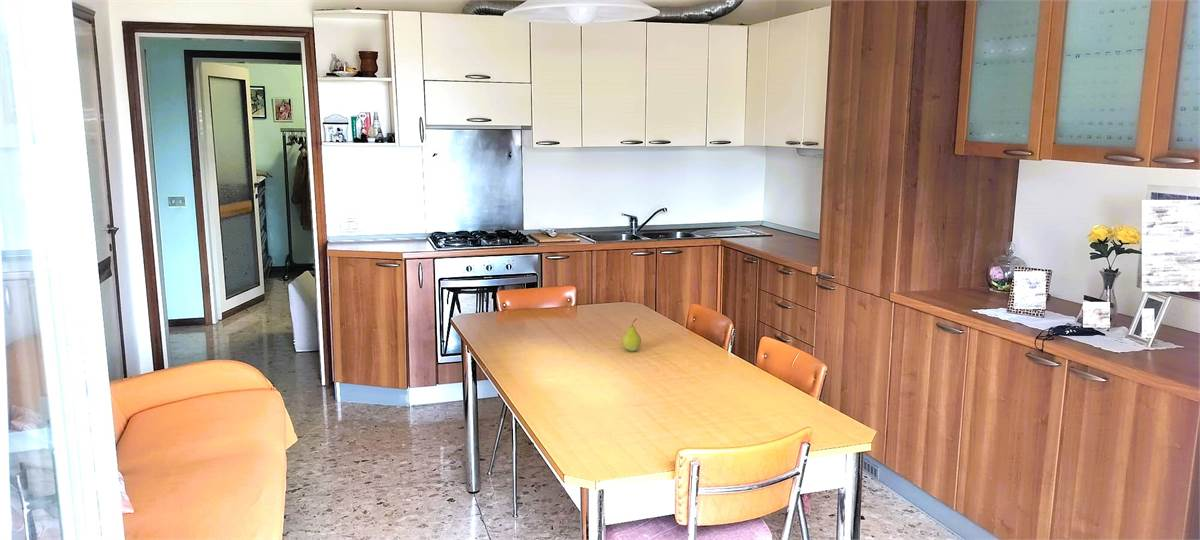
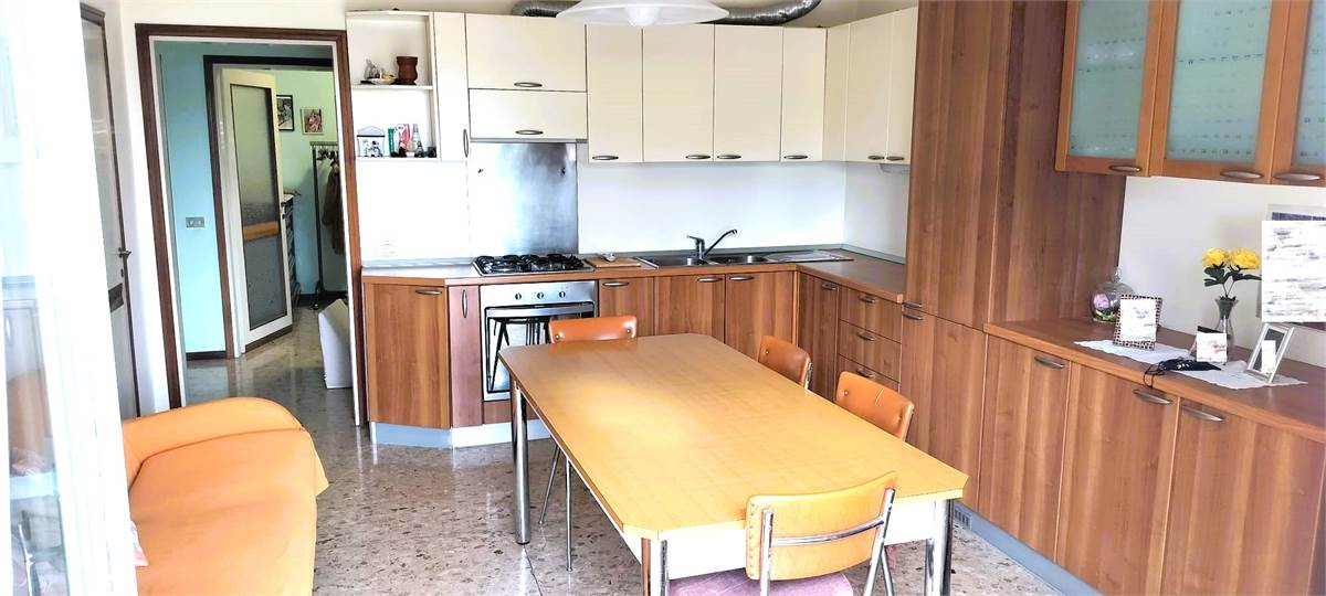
- fruit [621,318,642,352]
